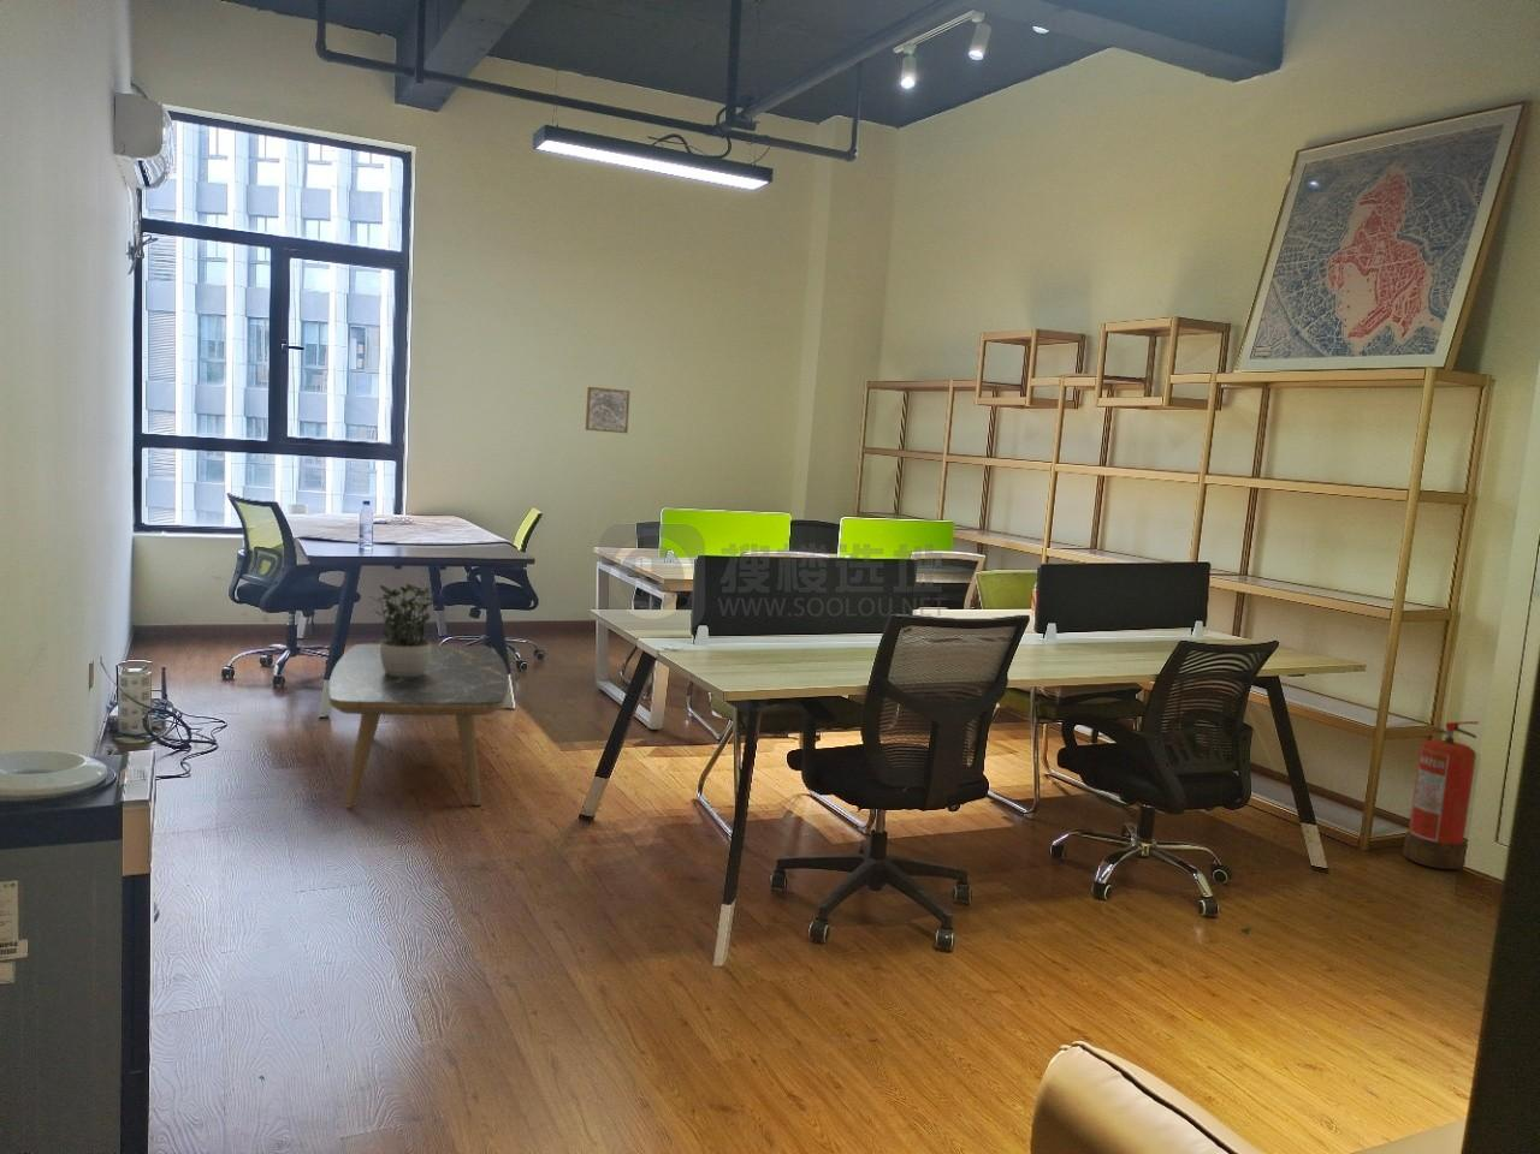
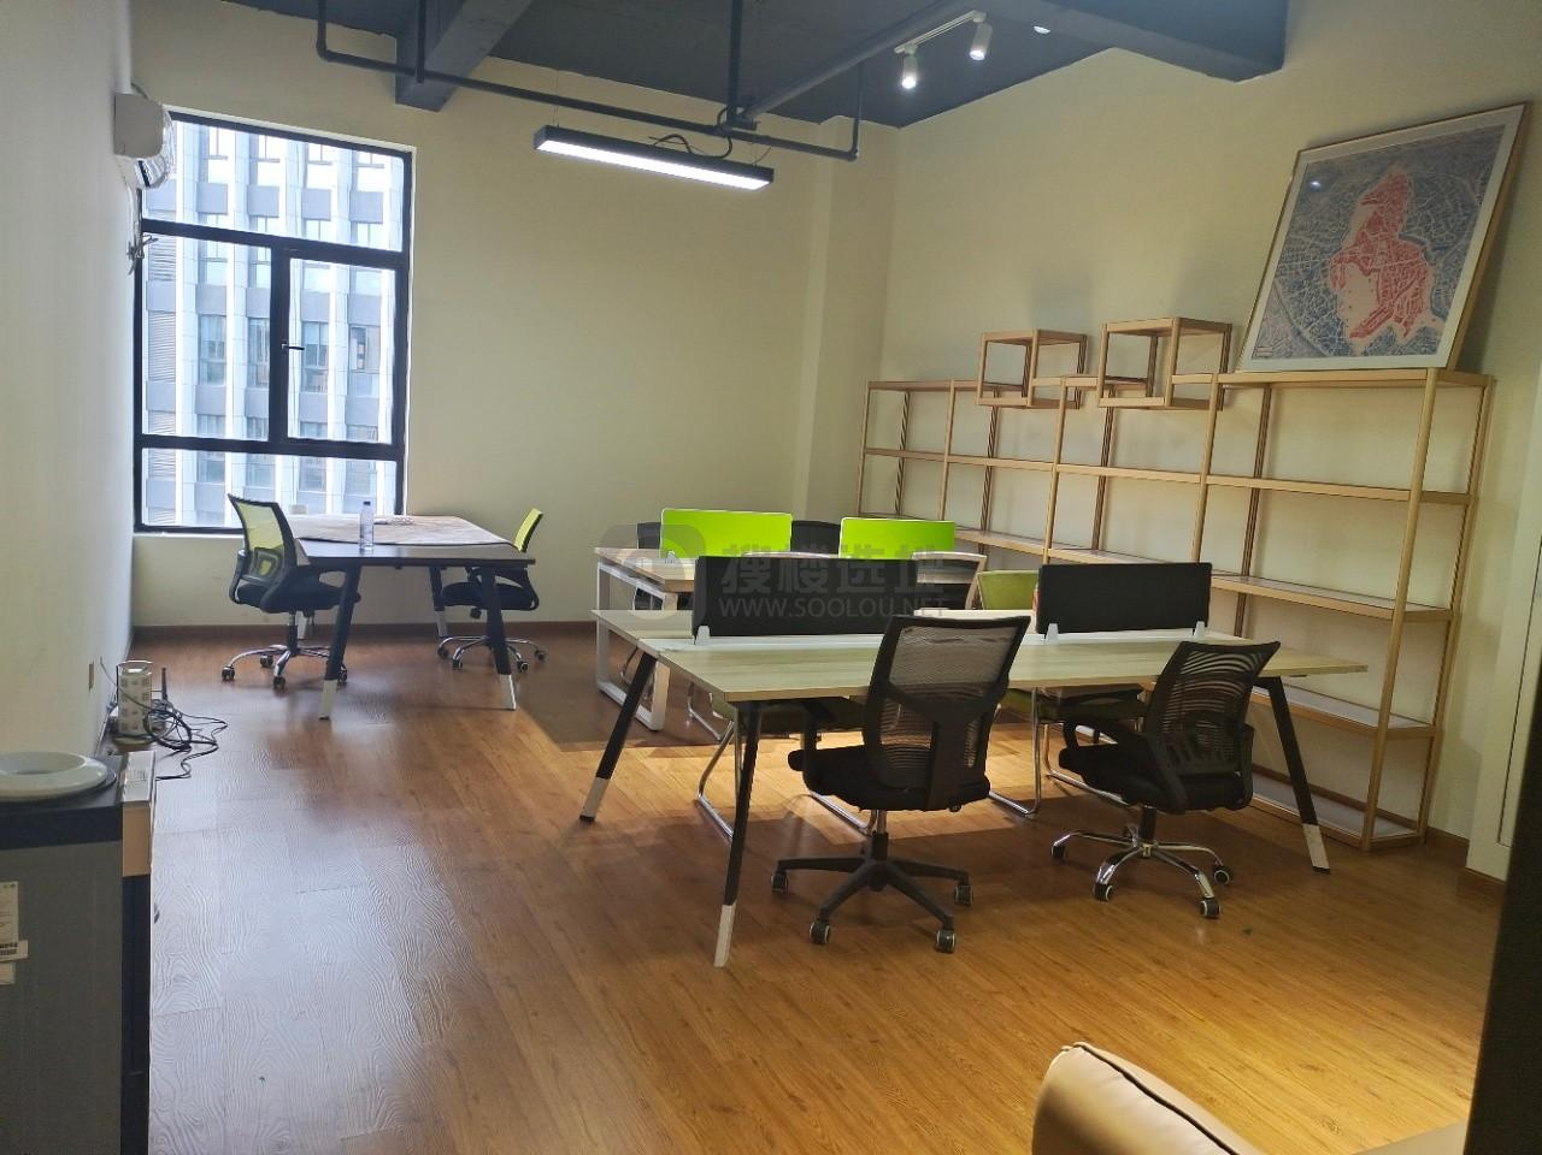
- coffee table [327,644,509,809]
- wall art [584,385,632,434]
- fire extinguisher [1402,720,1479,870]
- potted plant [370,582,441,676]
